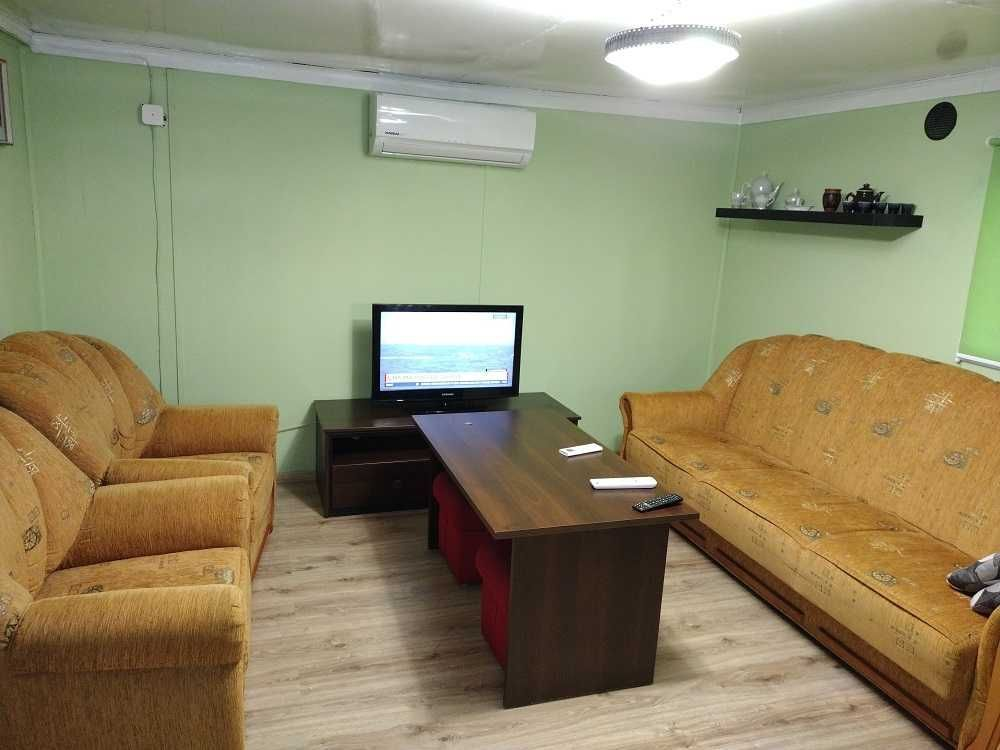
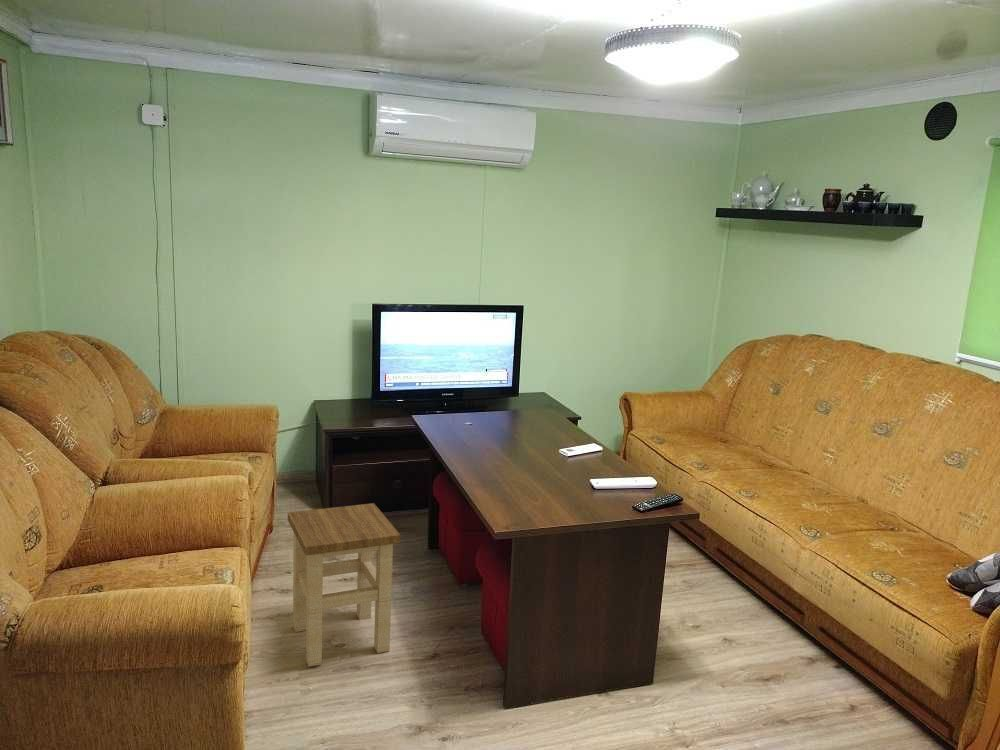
+ stool [287,502,402,667]
